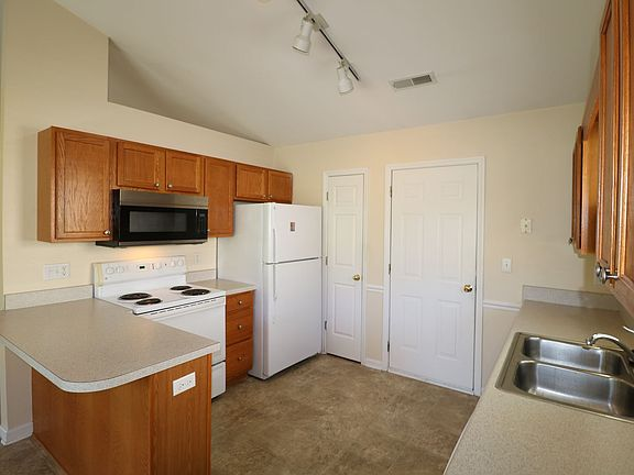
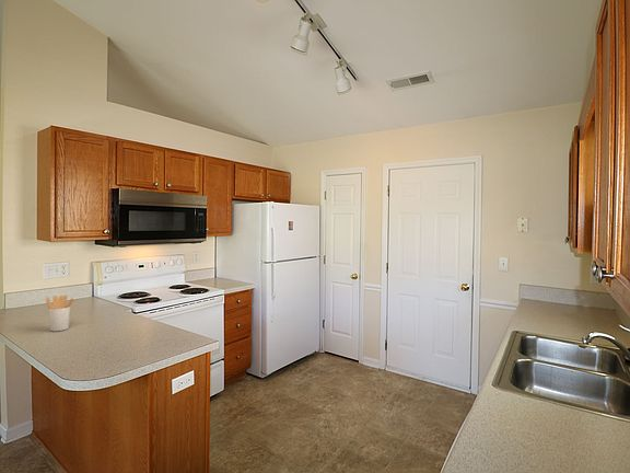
+ utensil holder [45,295,75,332]
